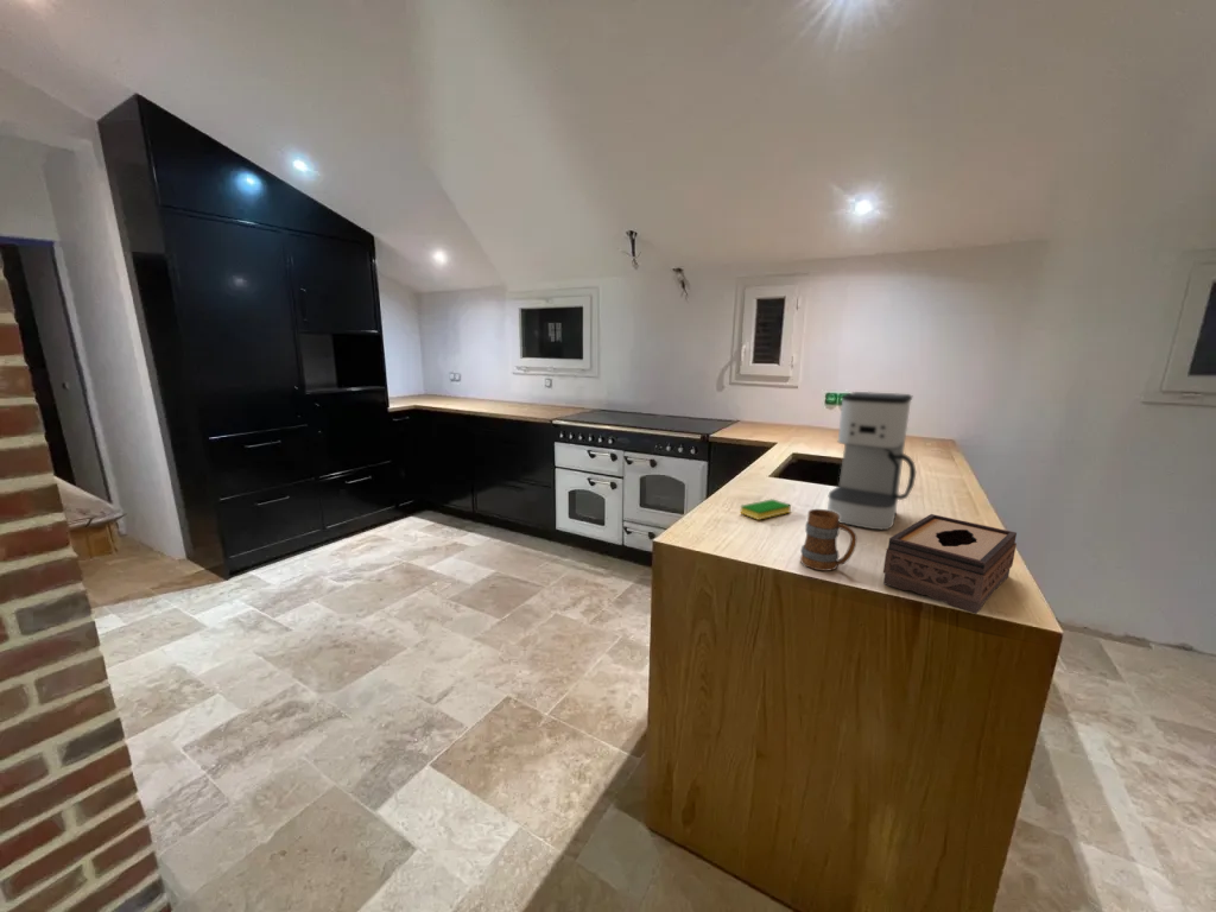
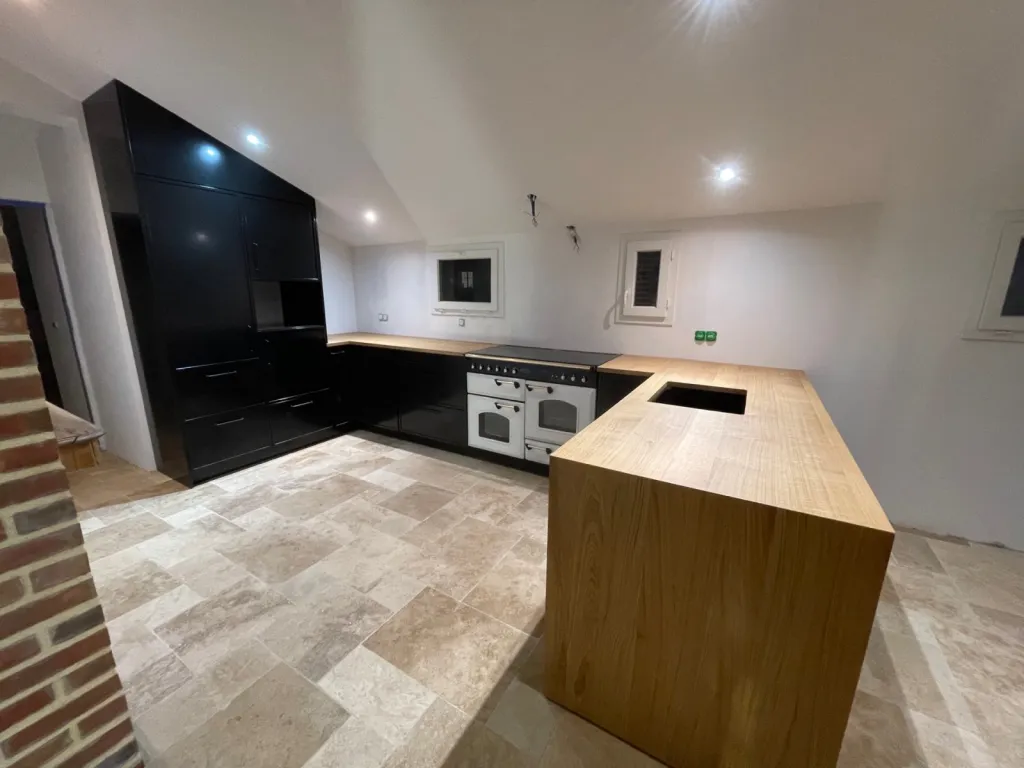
- tissue box [882,513,1018,615]
- mug [799,508,859,572]
- coffee maker [826,391,917,531]
- dish sponge [740,498,792,521]
